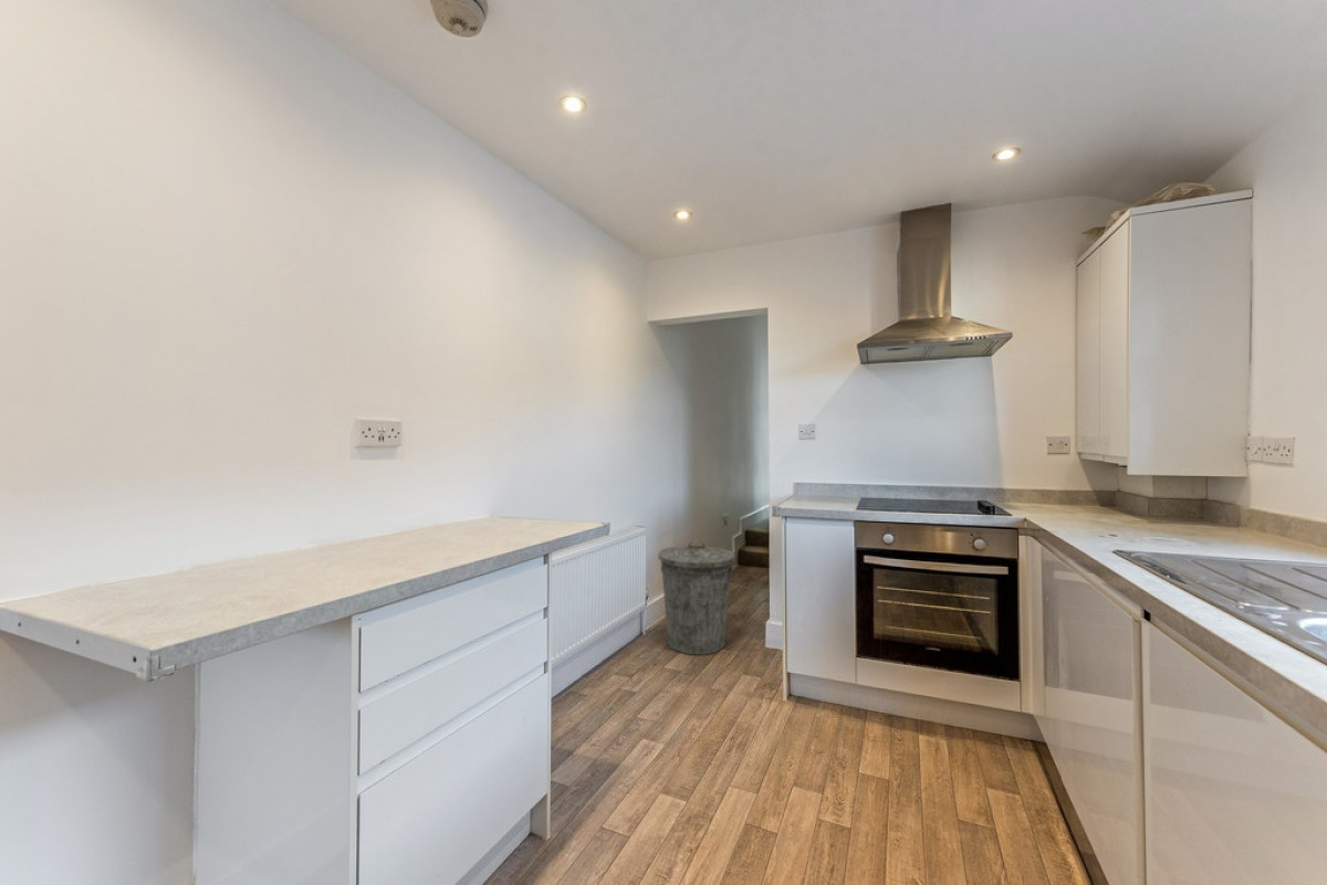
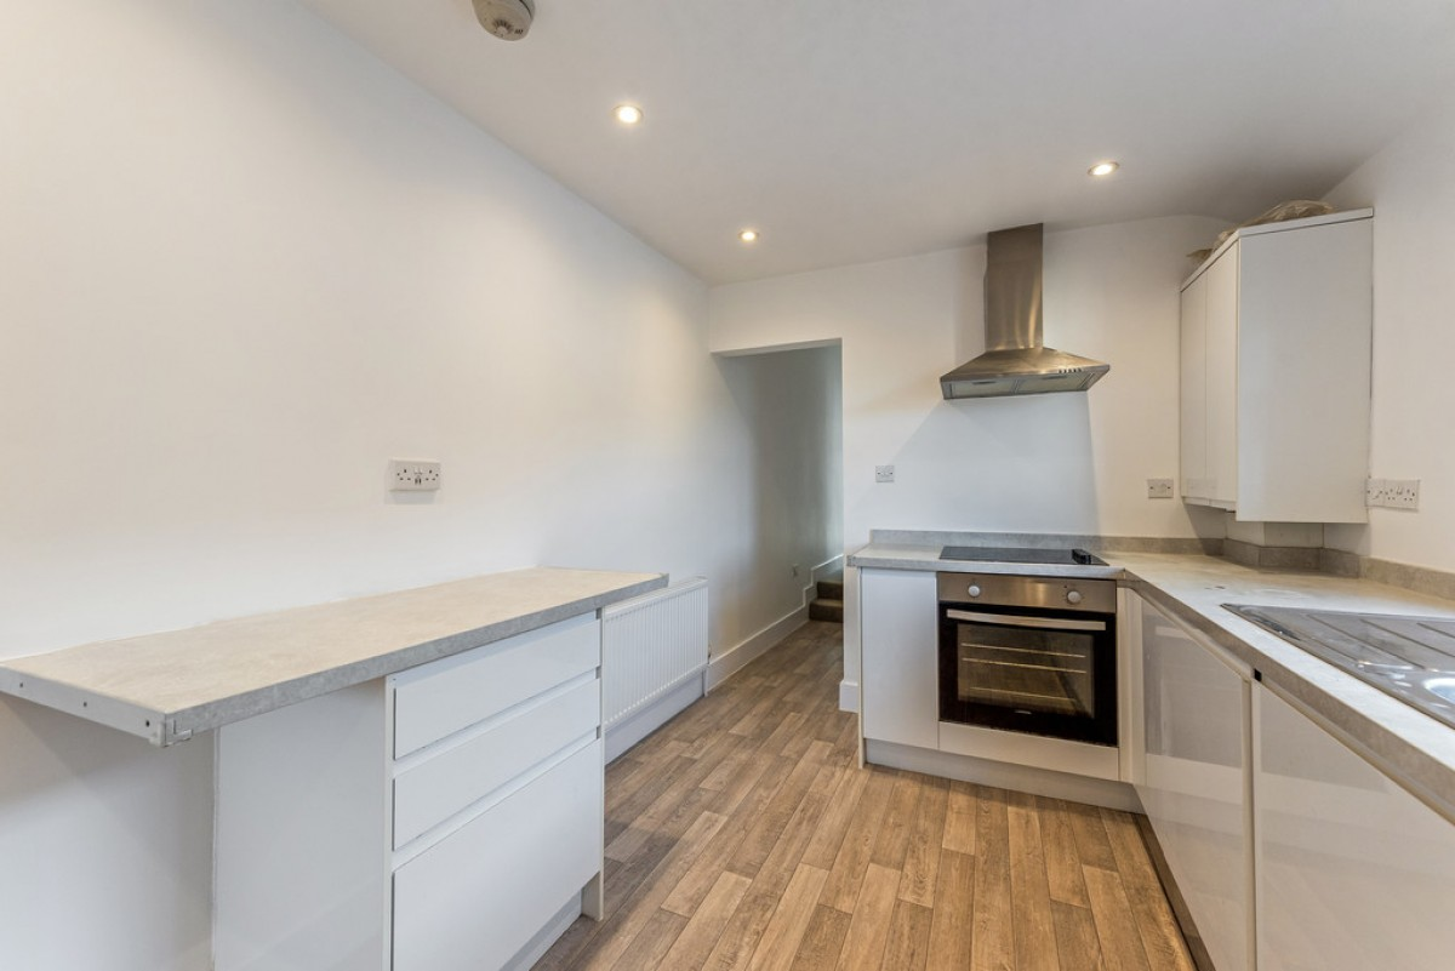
- trash can [658,539,736,656]
